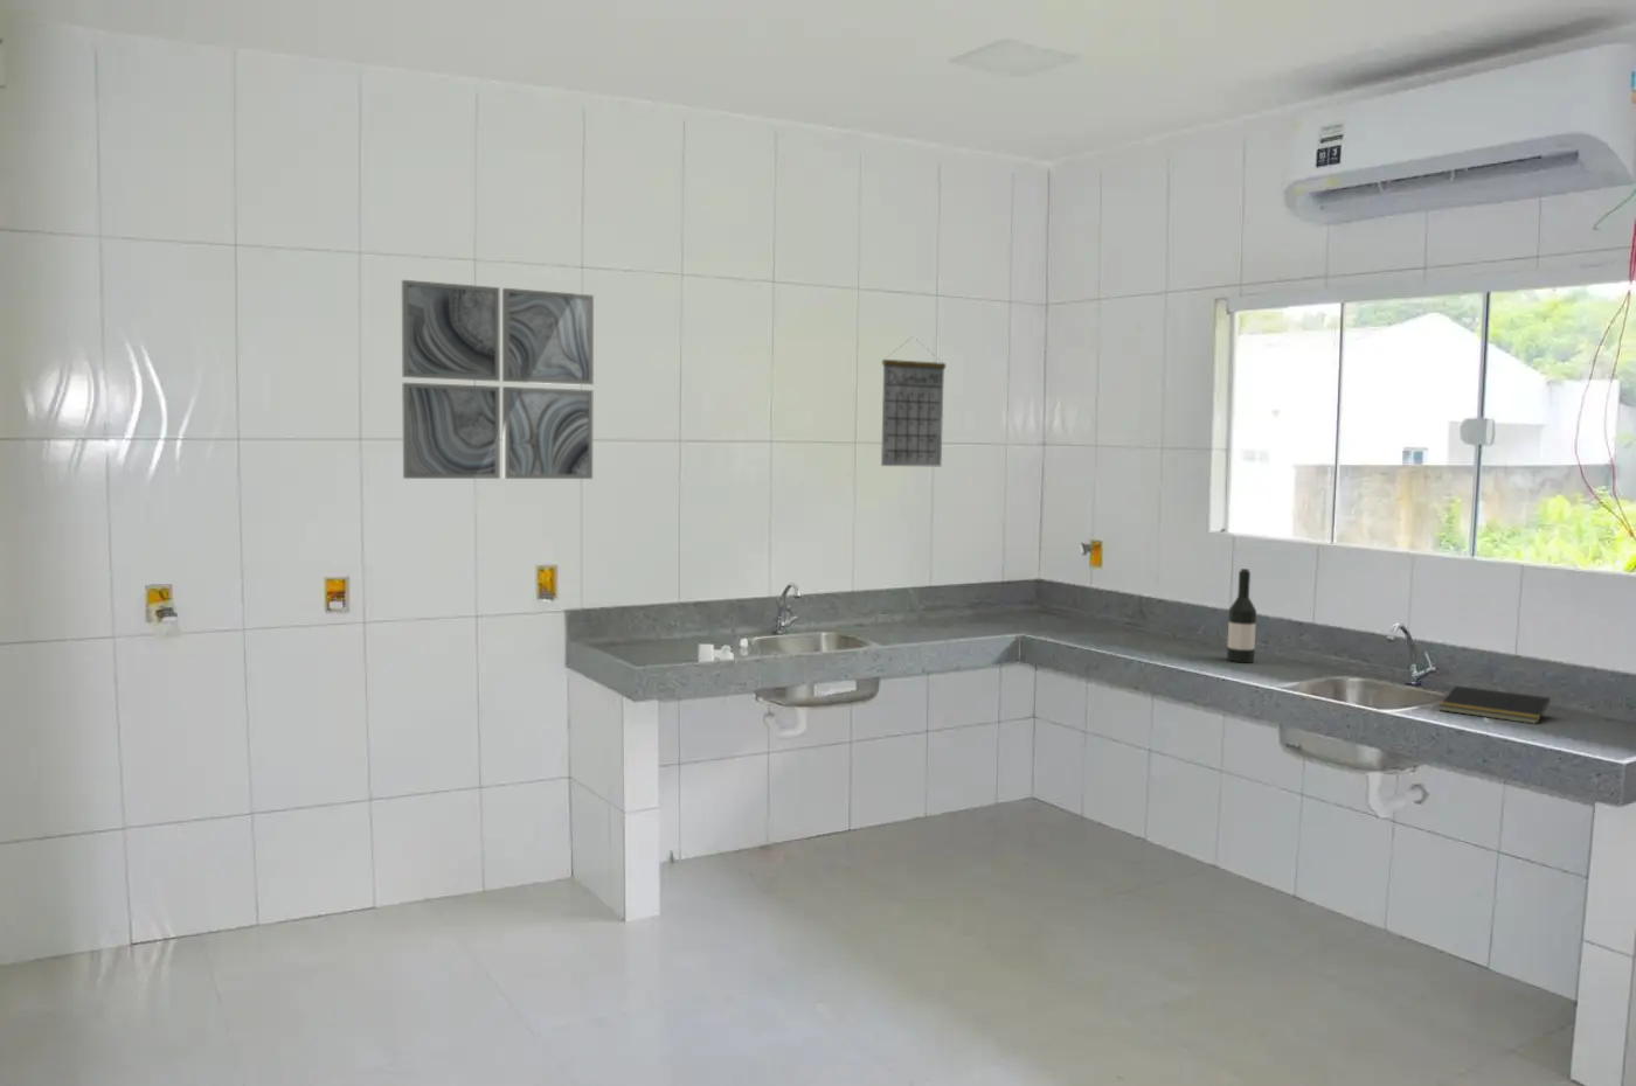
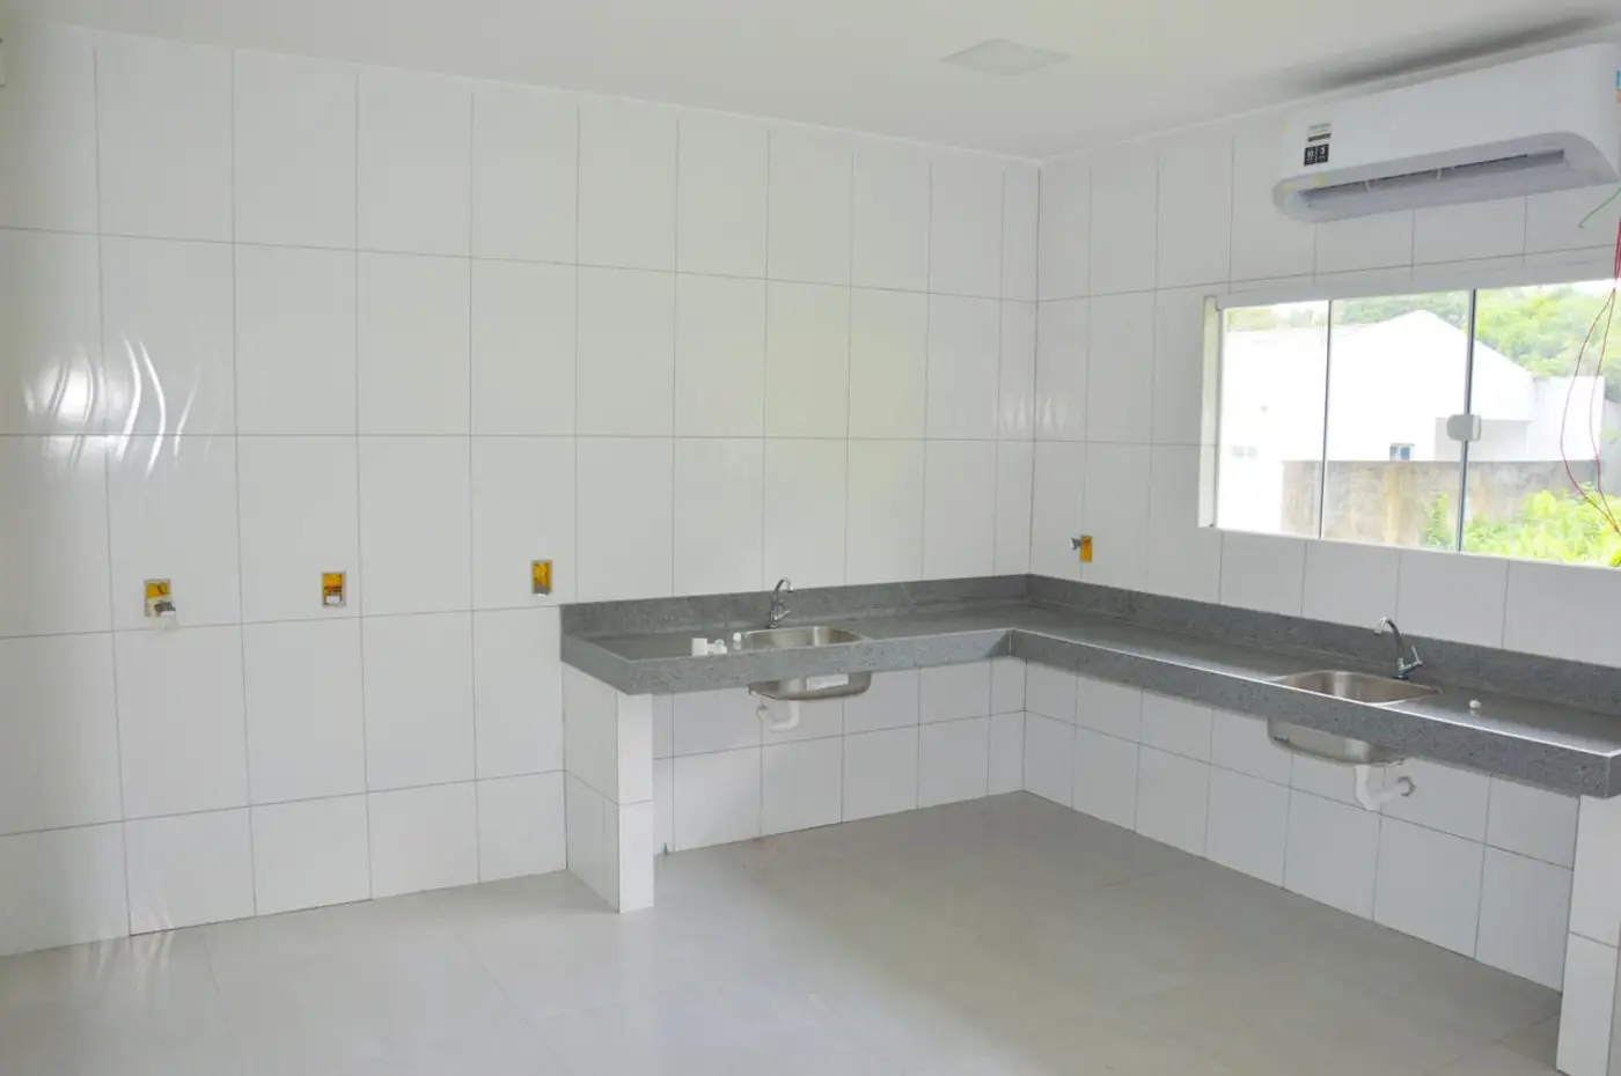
- calendar [880,337,946,467]
- wall art [401,279,594,480]
- notepad [1438,685,1551,725]
- wine bottle [1226,567,1258,663]
